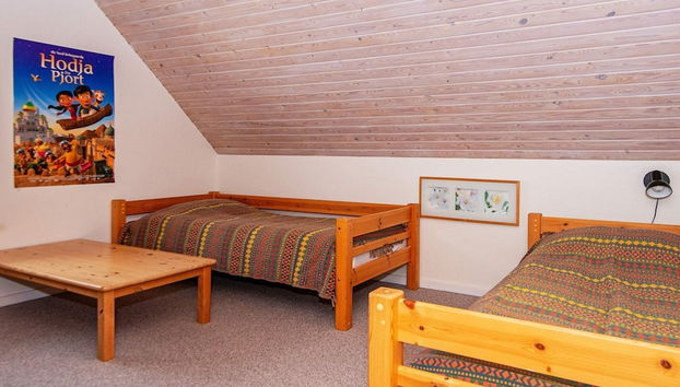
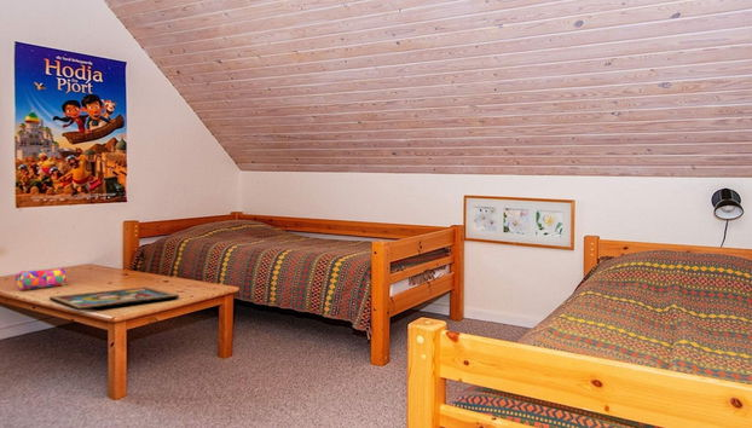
+ framed painting [48,285,180,312]
+ pencil case [15,266,68,291]
